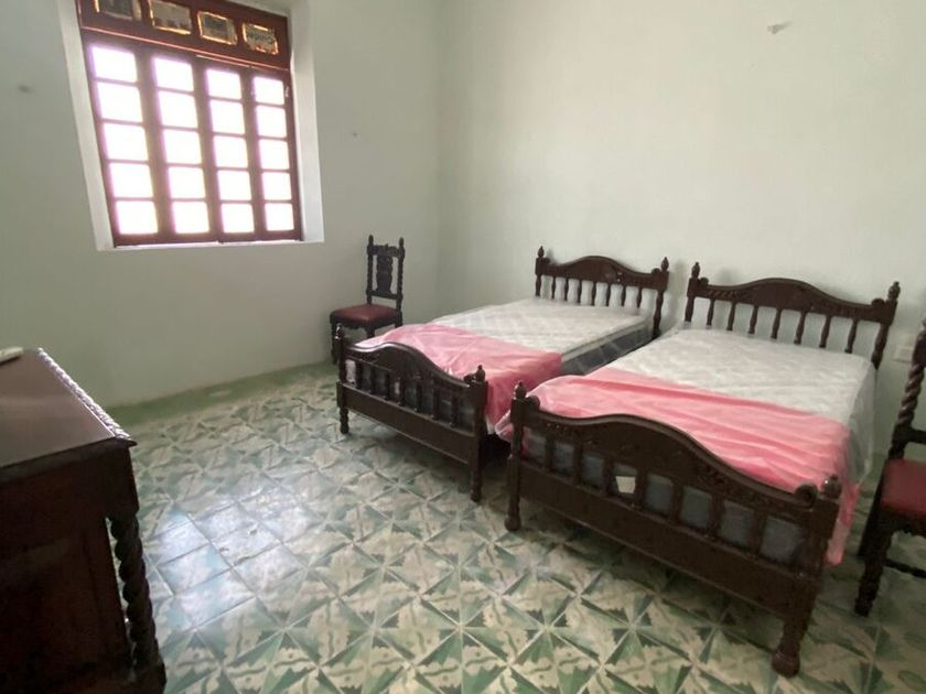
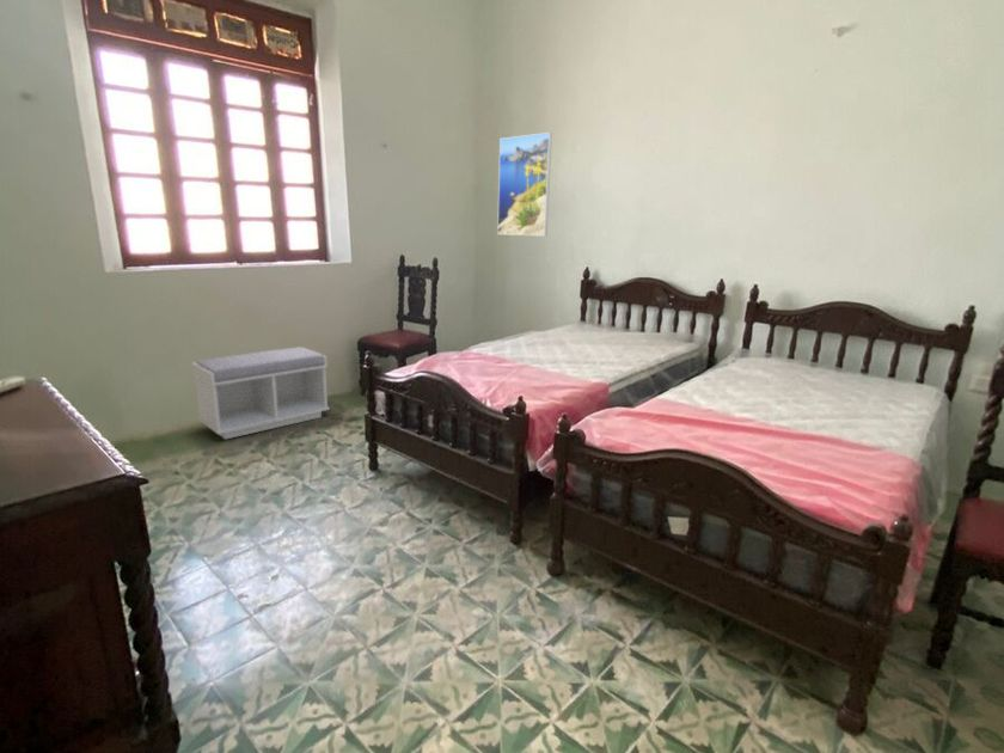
+ bench [190,345,331,441]
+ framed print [496,131,553,237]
